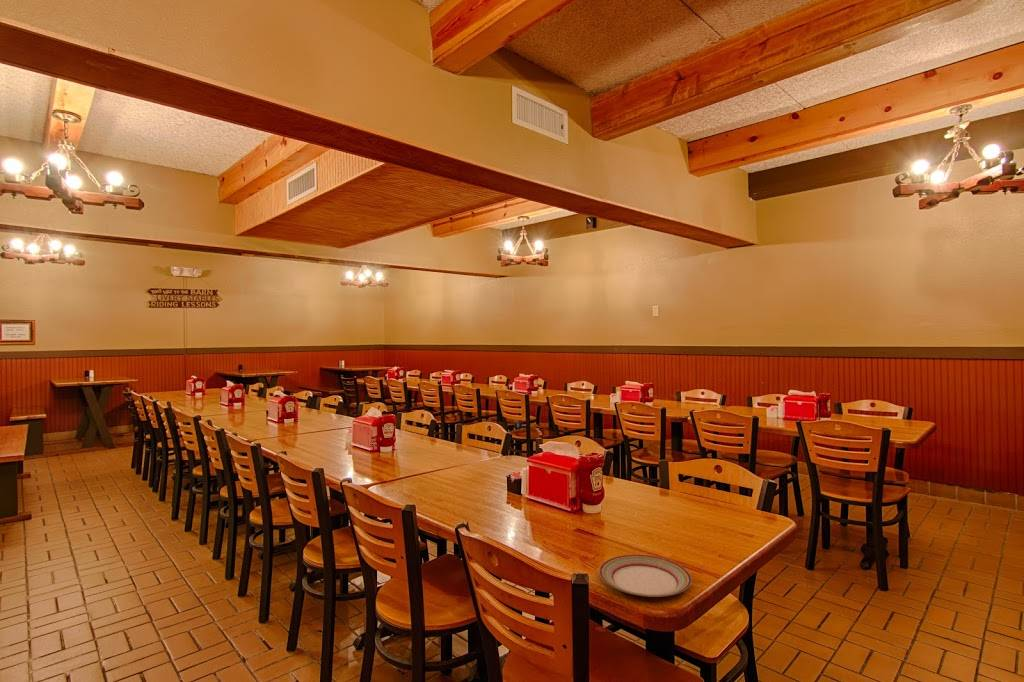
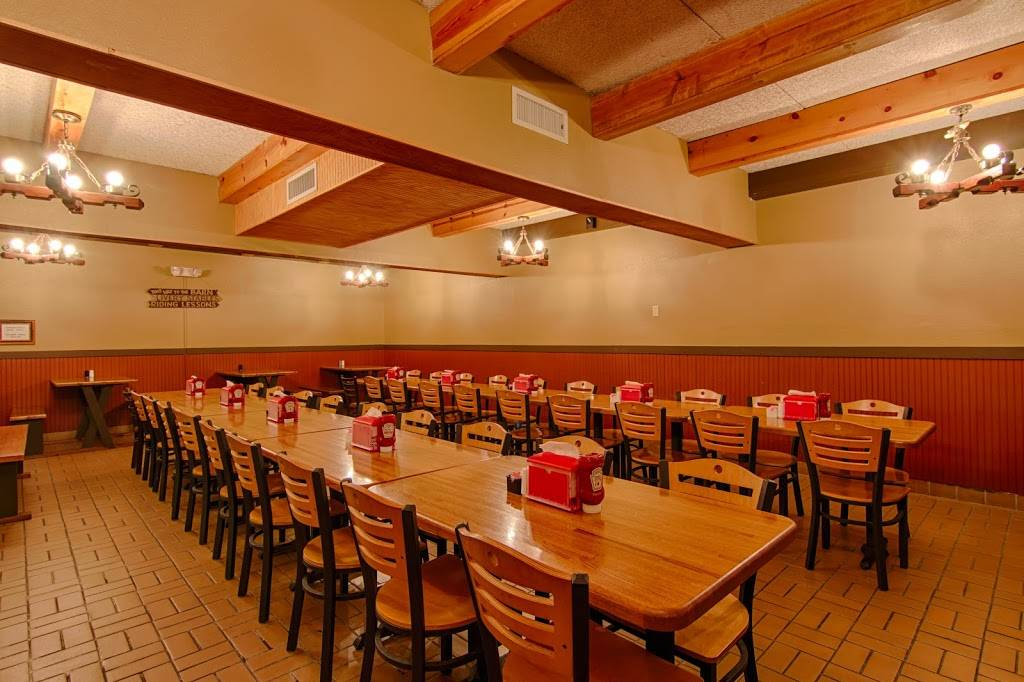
- plate [598,554,693,598]
